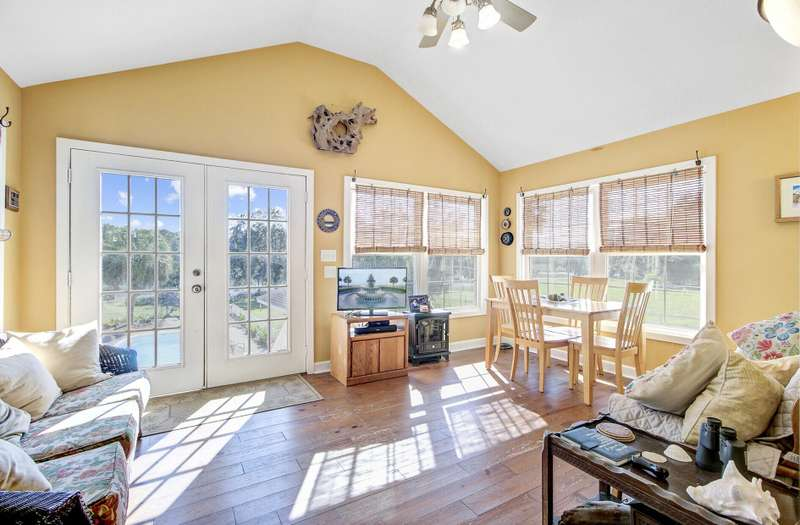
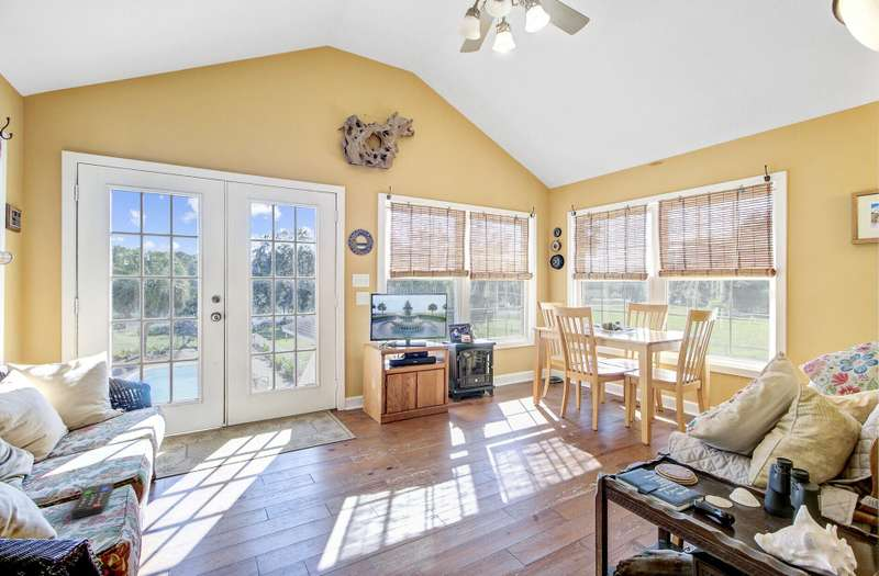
+ remote control [70,482,114,520]
